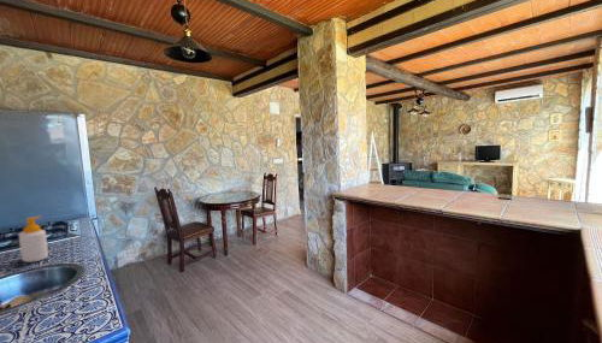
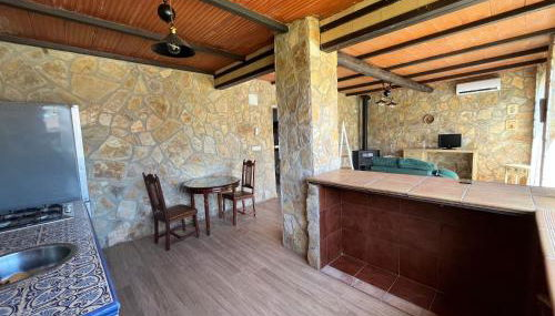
- soap bottle [18,215,49,264]
